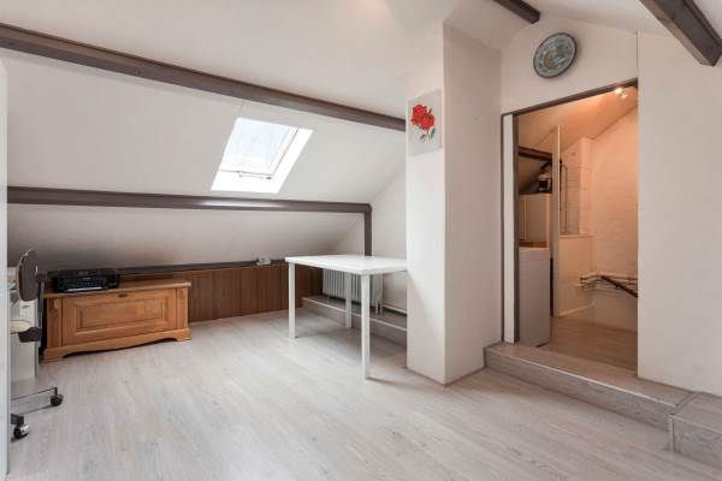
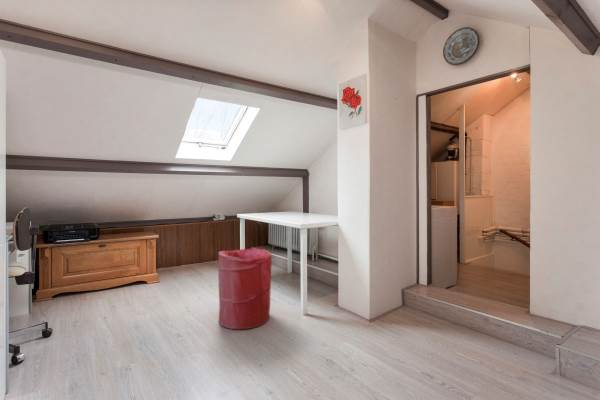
+ laundry hamper [217,247,273,330]
